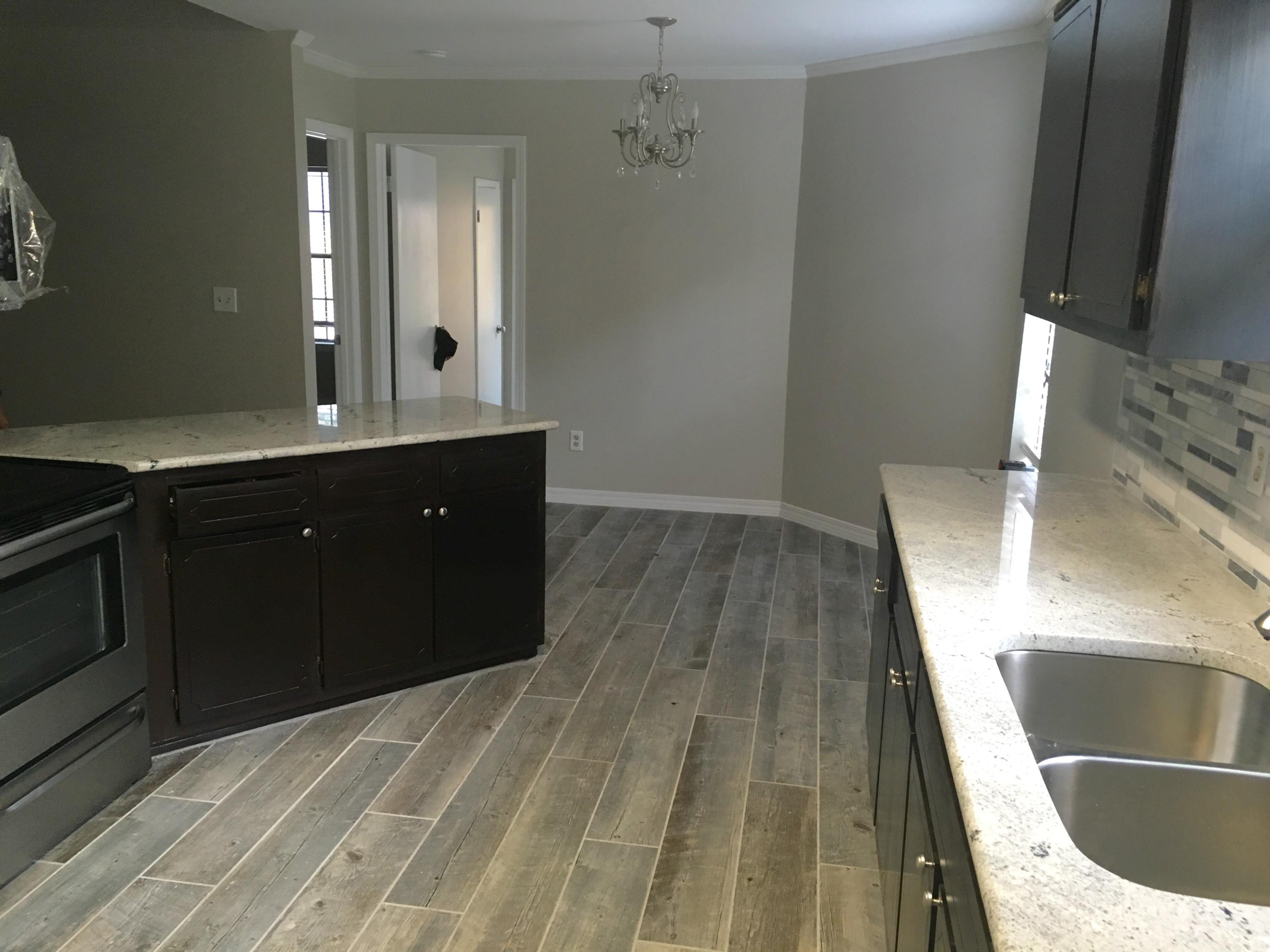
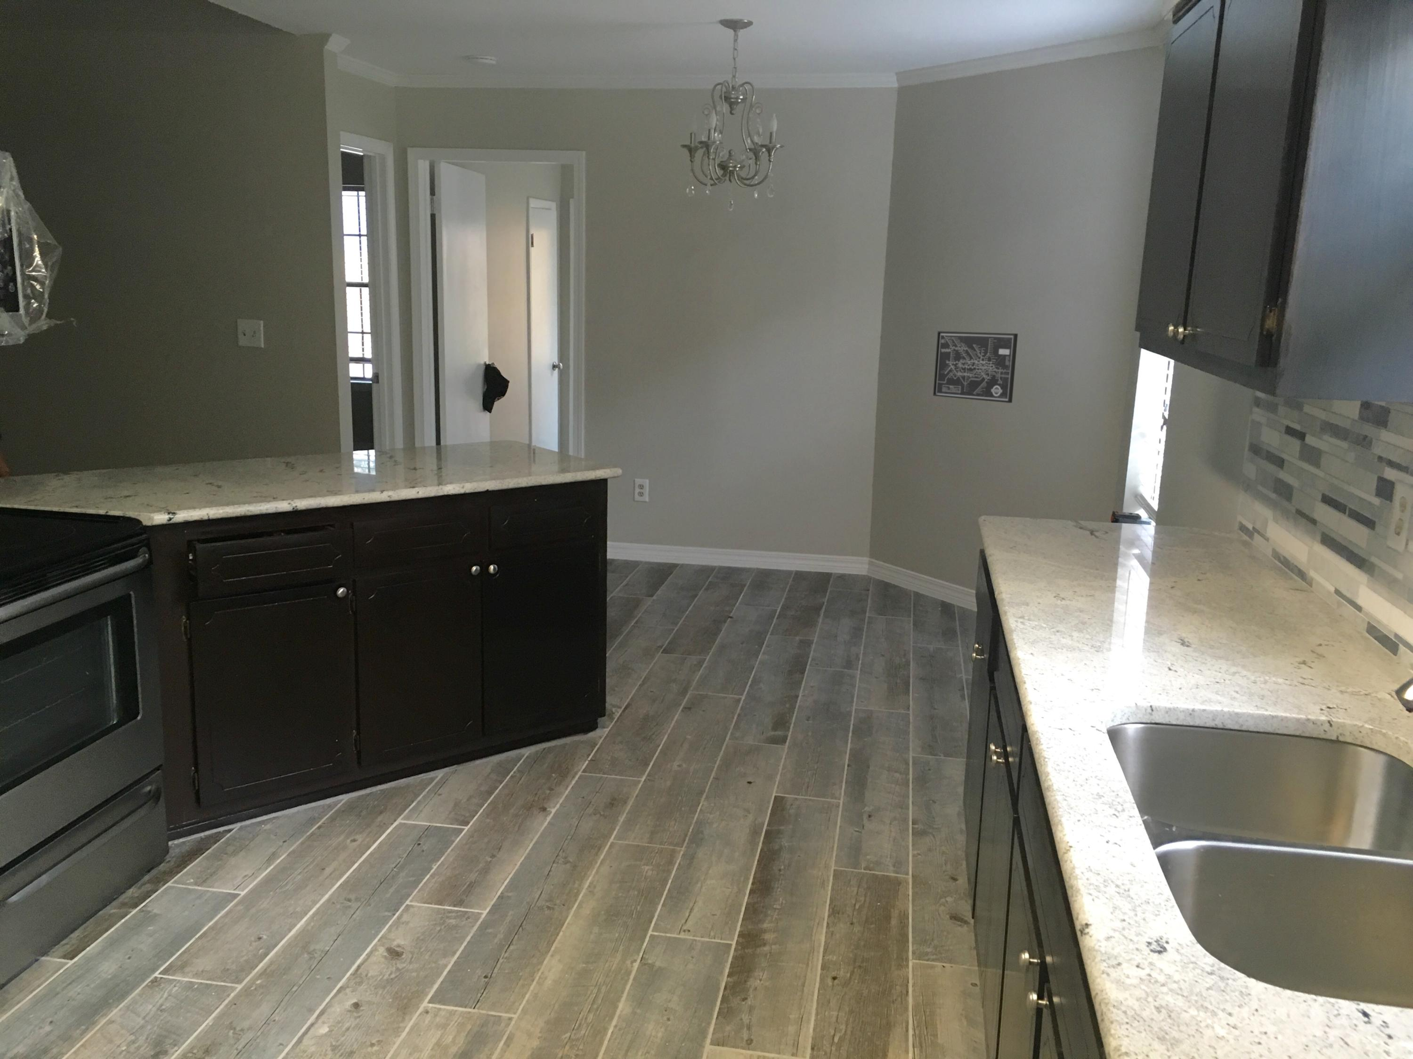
+ wall art [932,330,1018,404]
